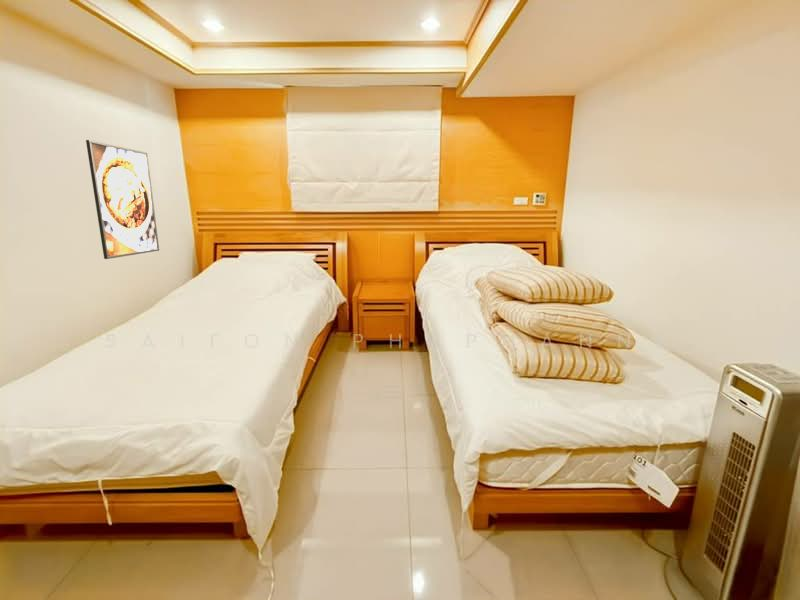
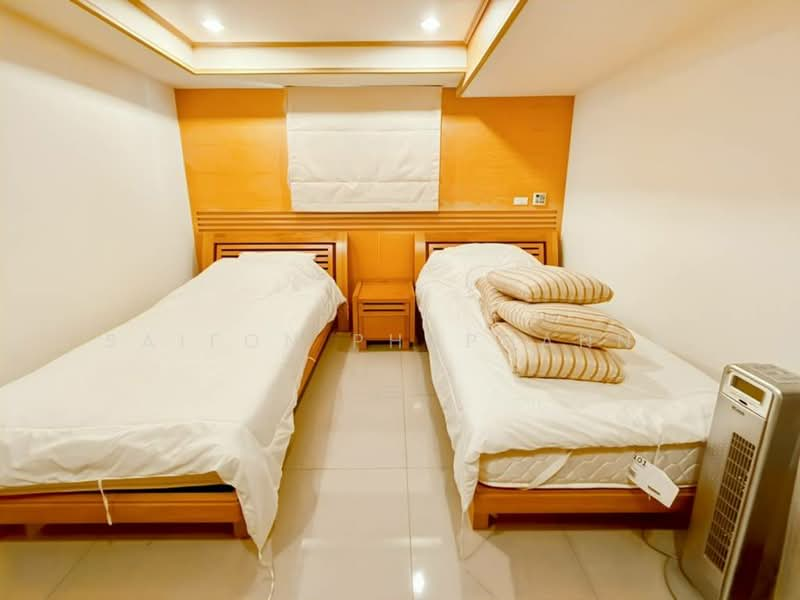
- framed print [85,139,160,260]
